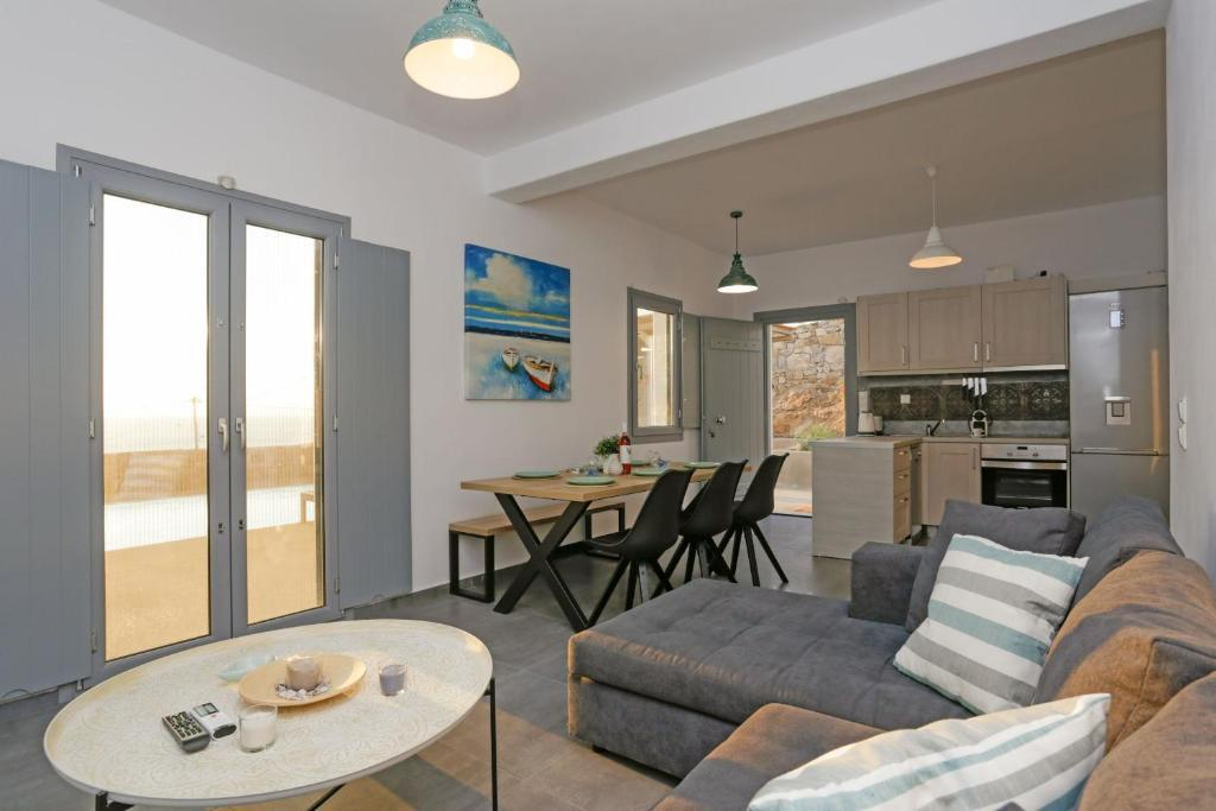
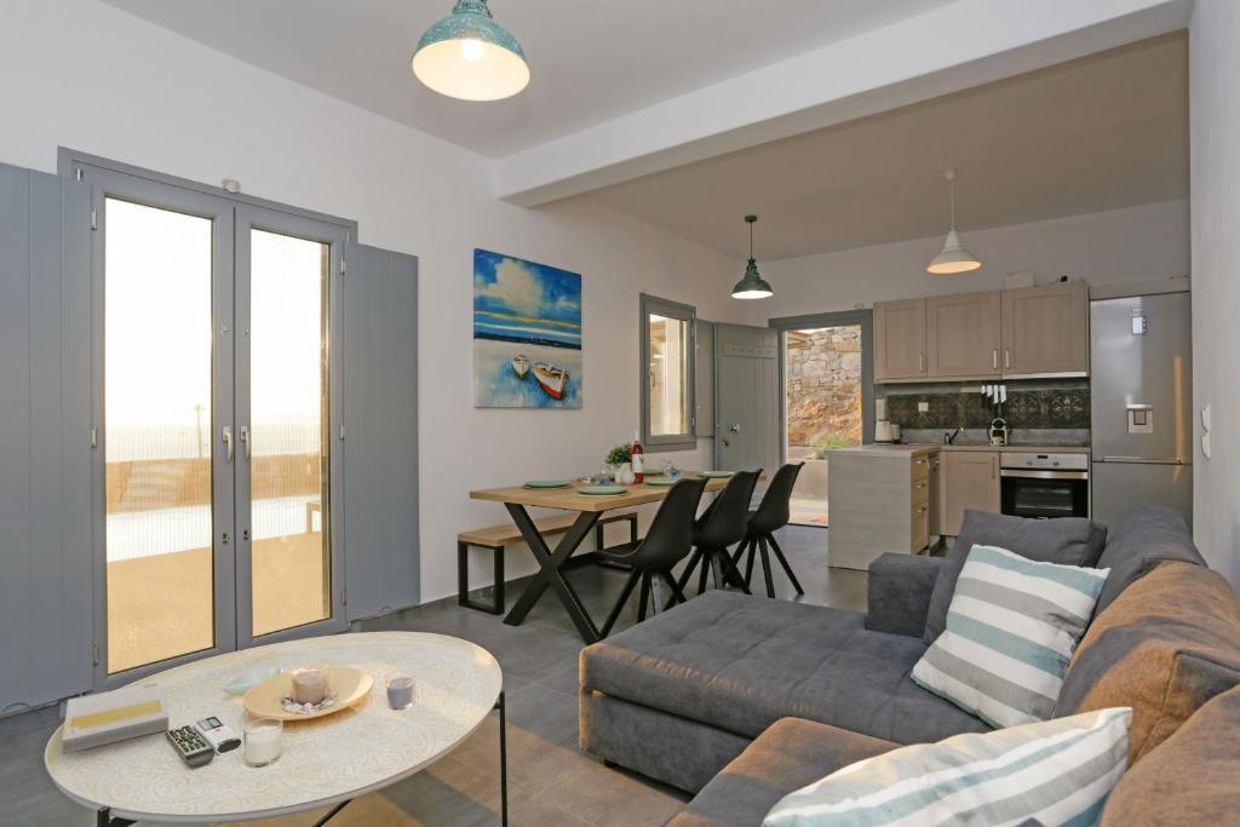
+ book [61,680,170,756]
